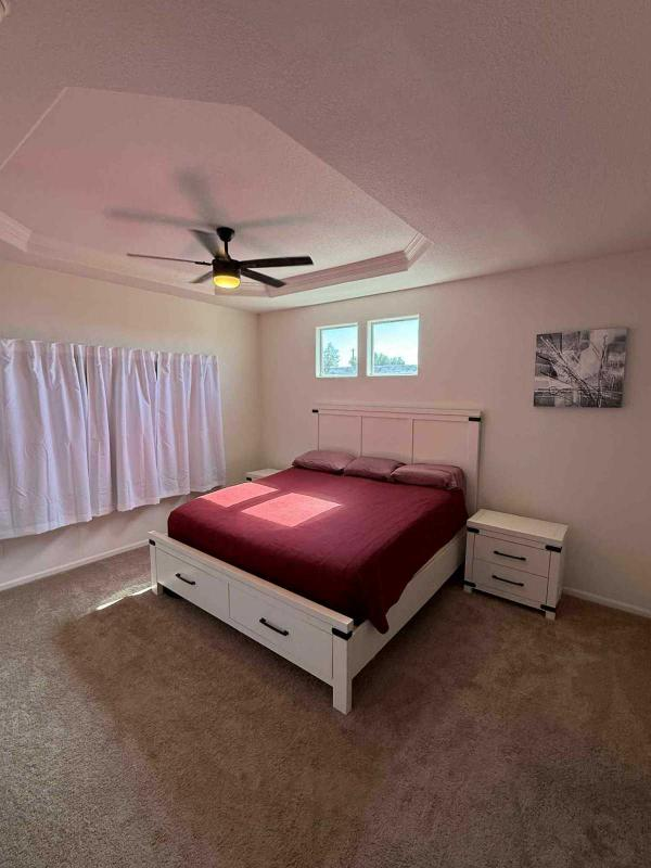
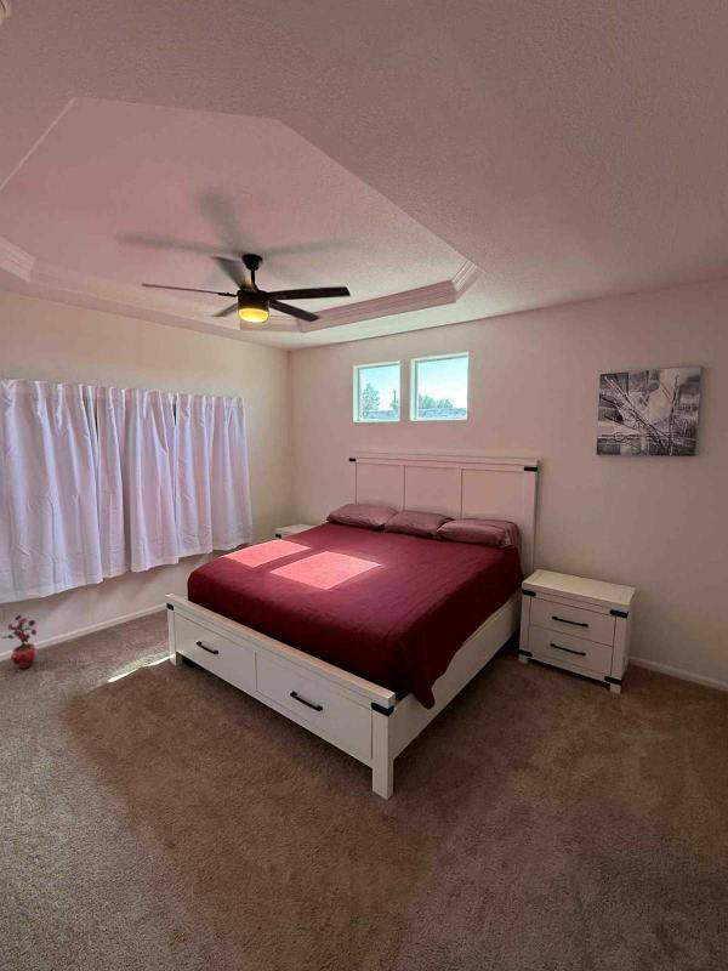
+ potted plant [0,613,39,670]
